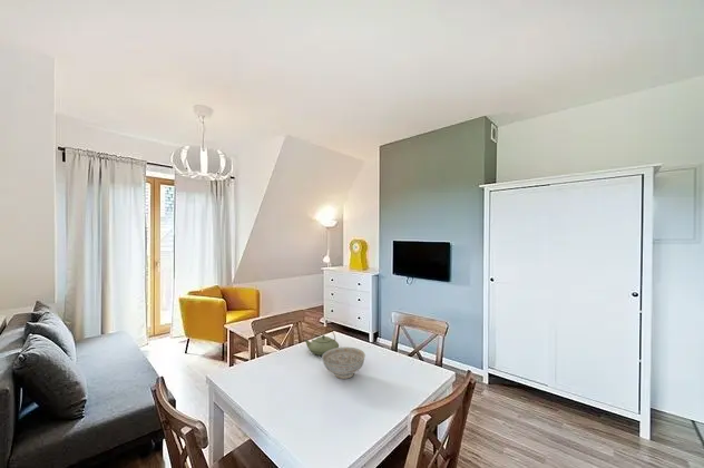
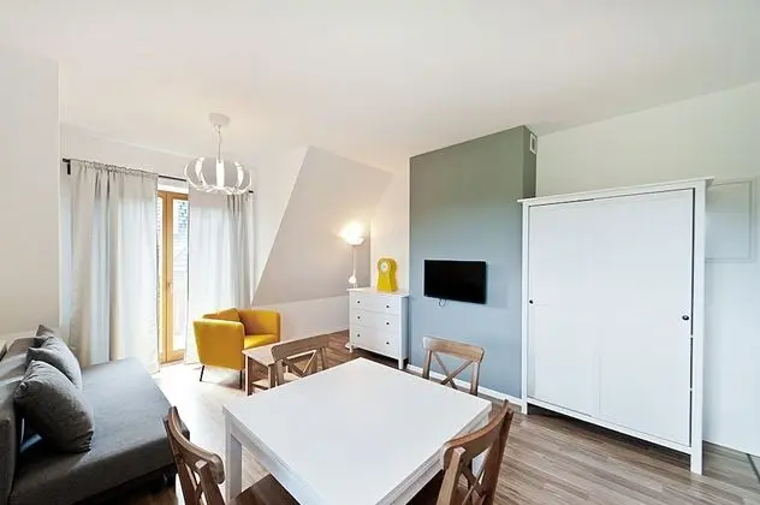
- decorative bowl [321,347,366,380]
- teapot [303,325,340,357]
